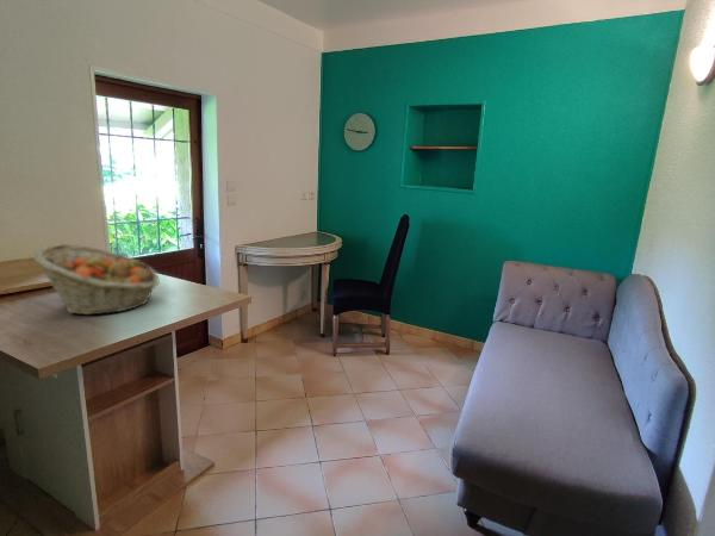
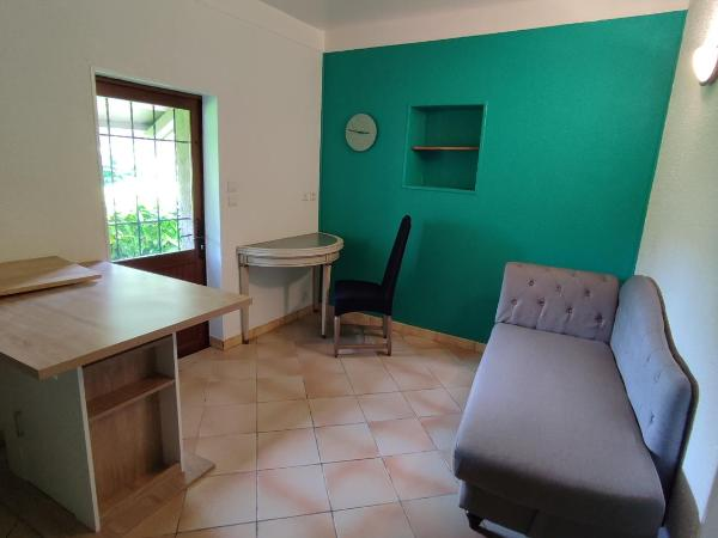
- fruit basket [32,243,161,316]
